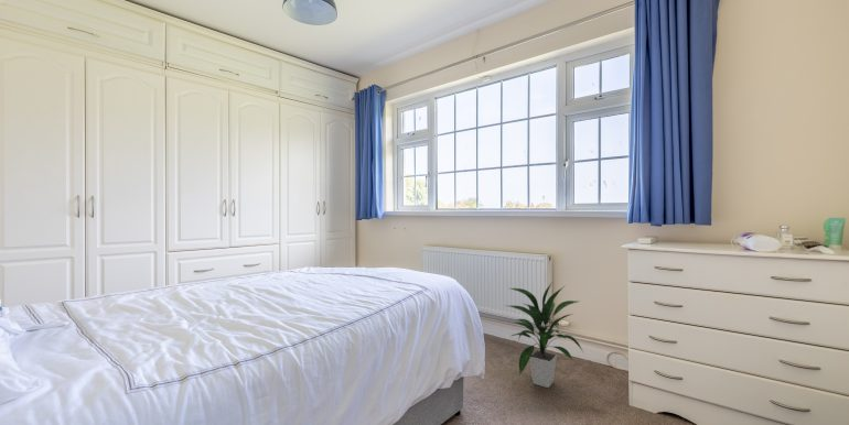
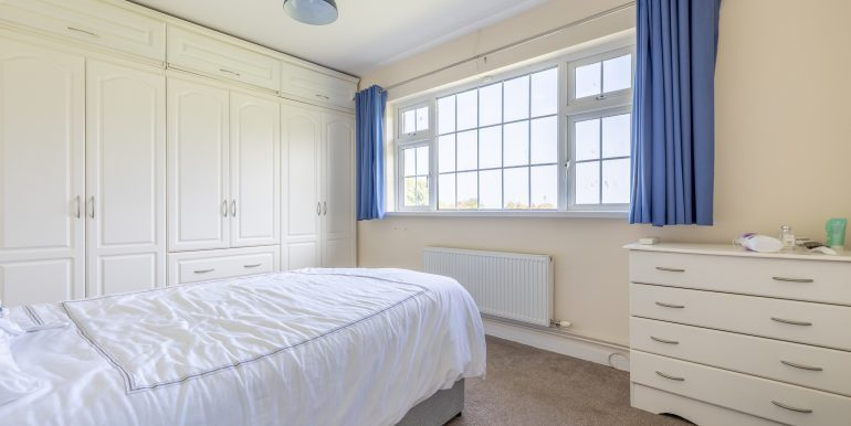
- indoor plant [504,281,584,389]
